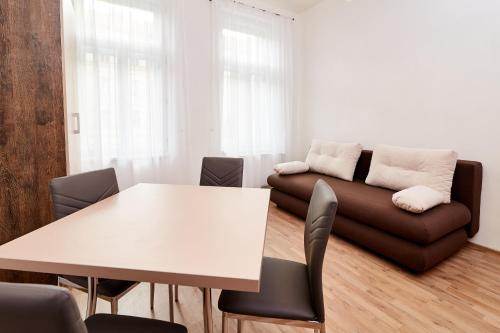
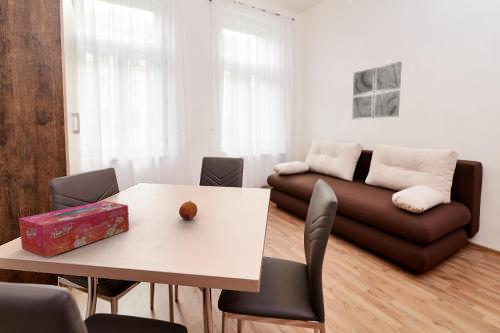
+ tissue box [18,200,130,259]
+ wall art [351,60,403,121]
+ fruit [178,200,198,221]
